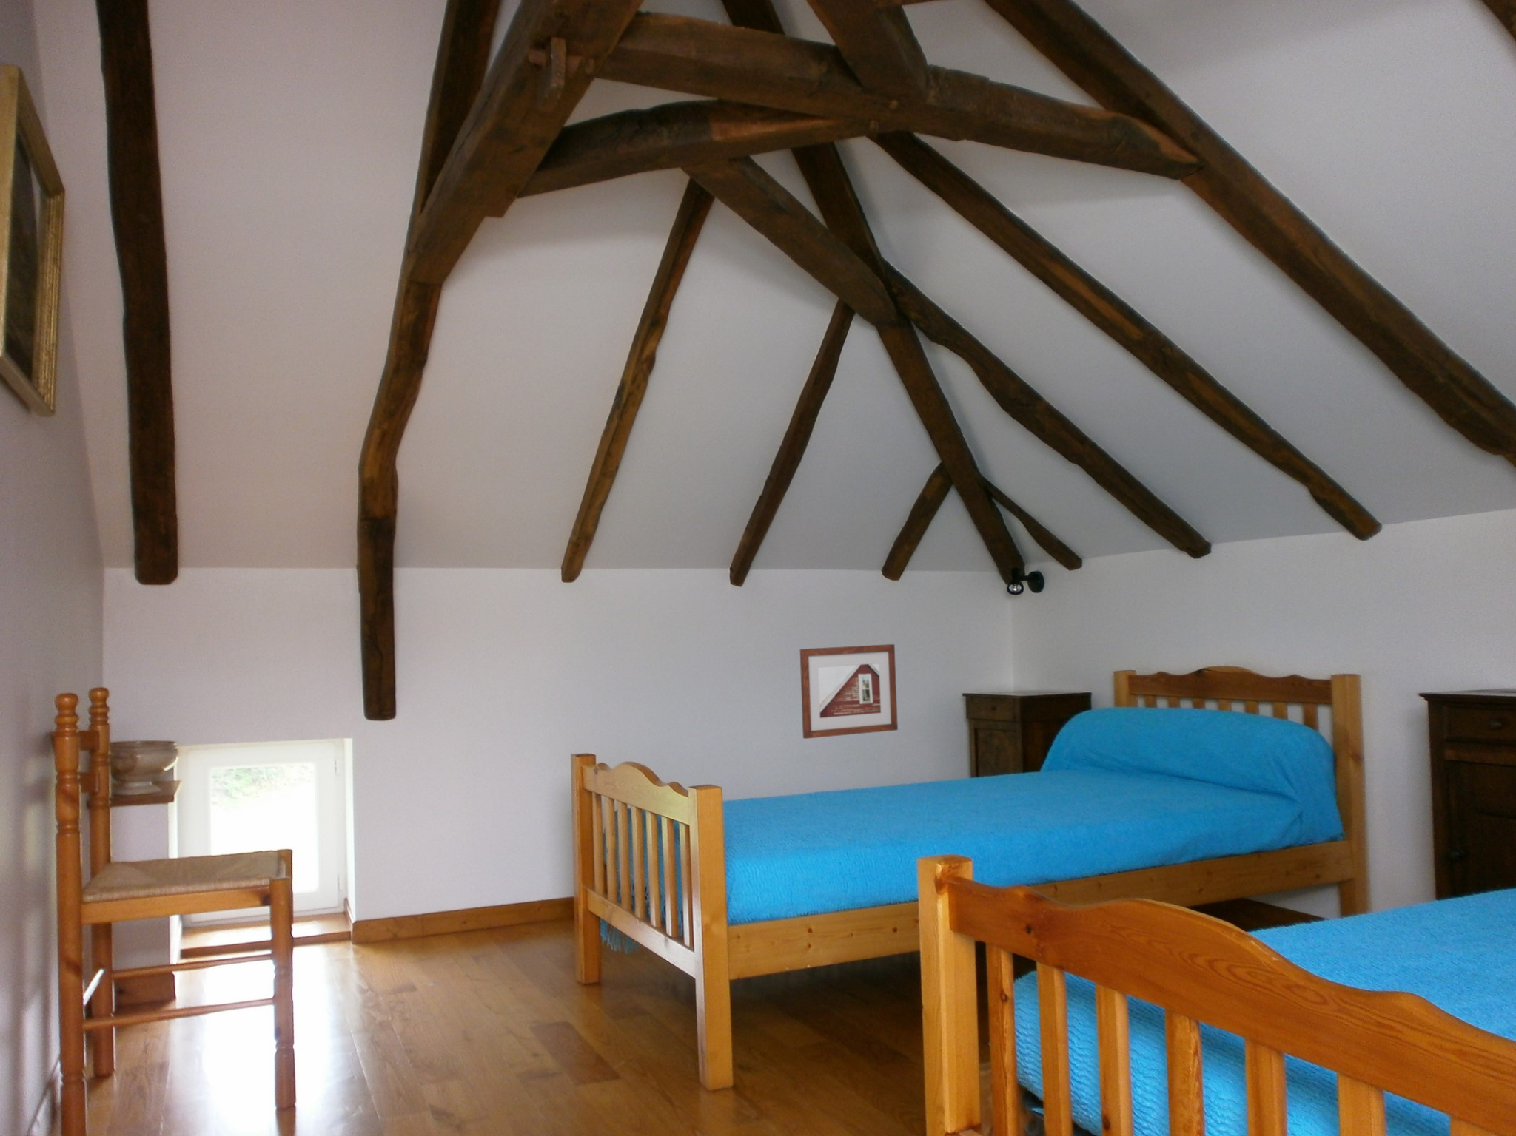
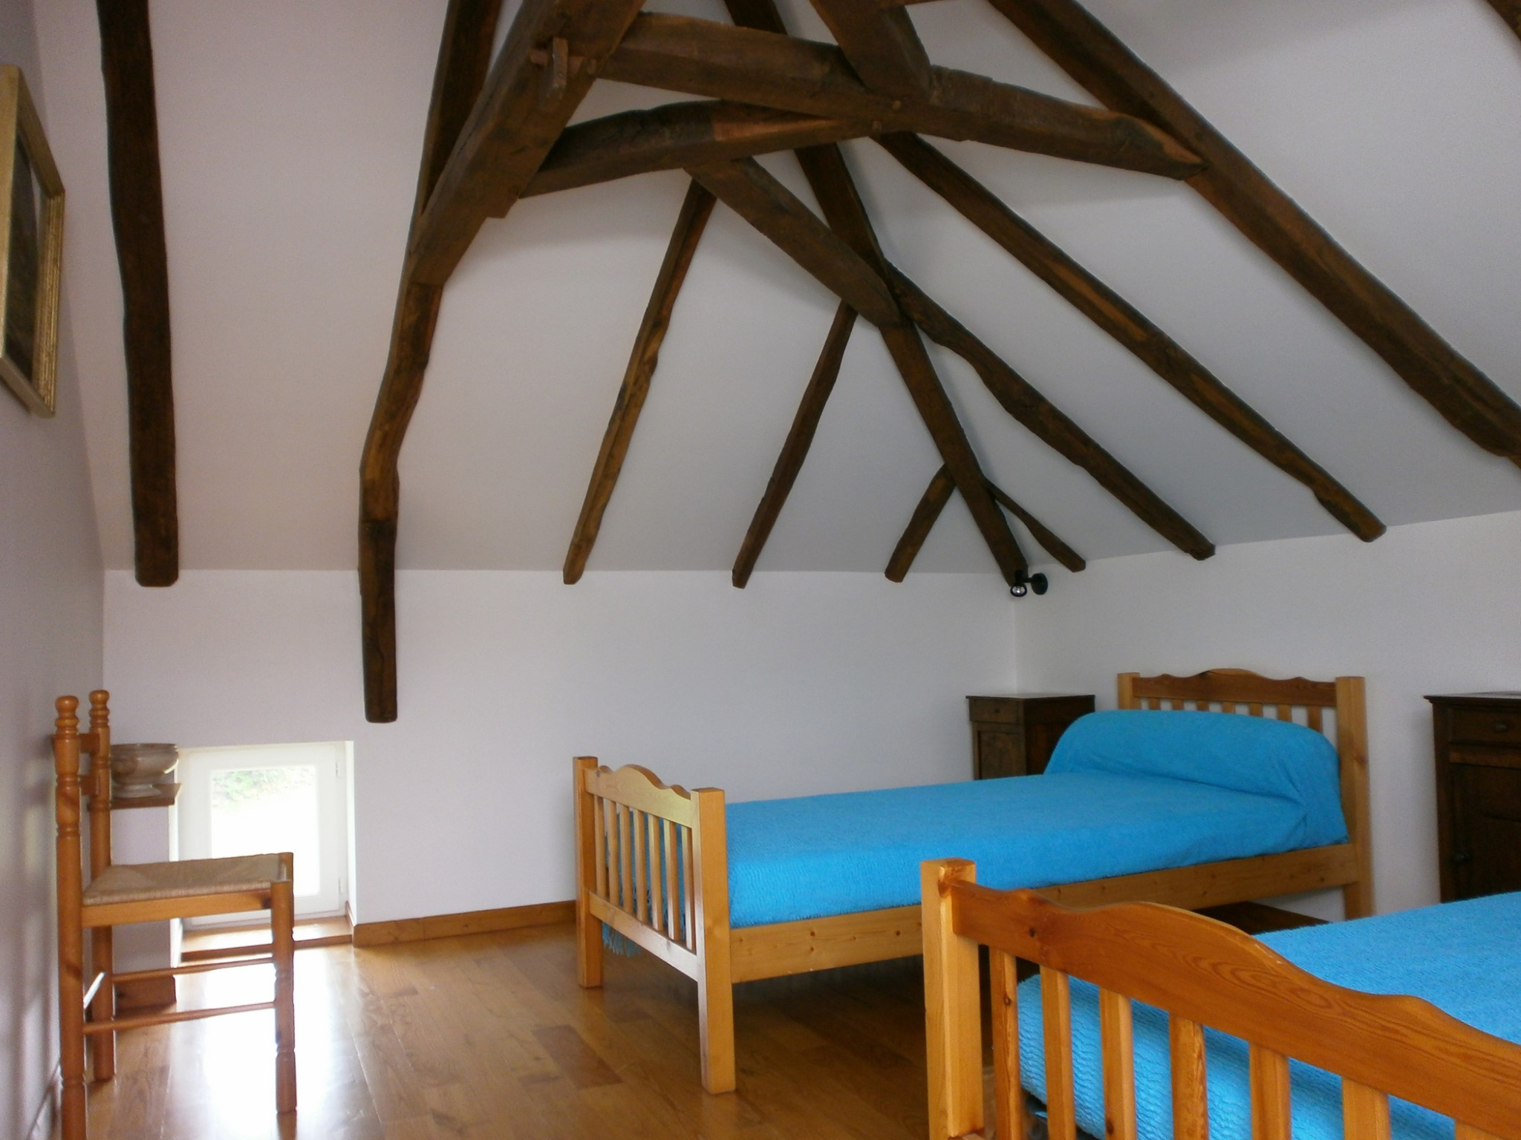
- picture frame [800,643,899,740]
